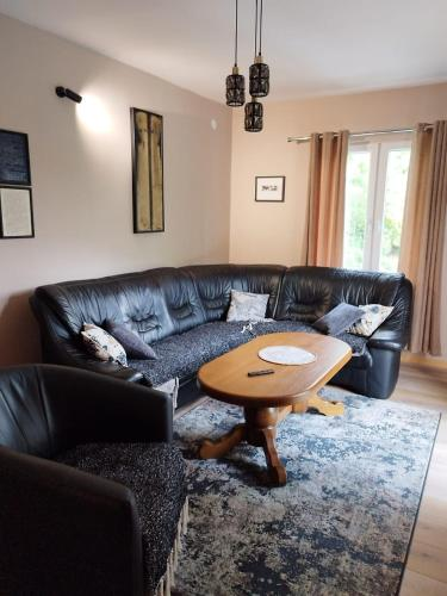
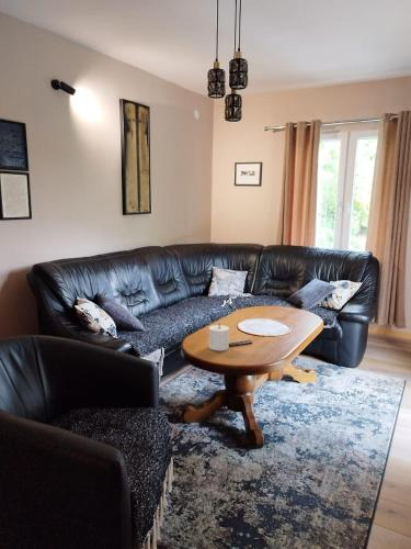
+ candle [207,323,230,351]
